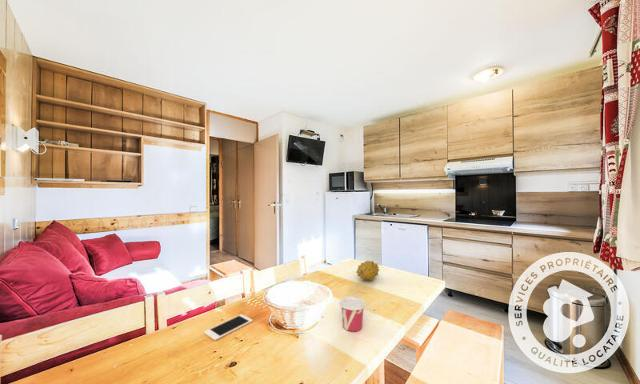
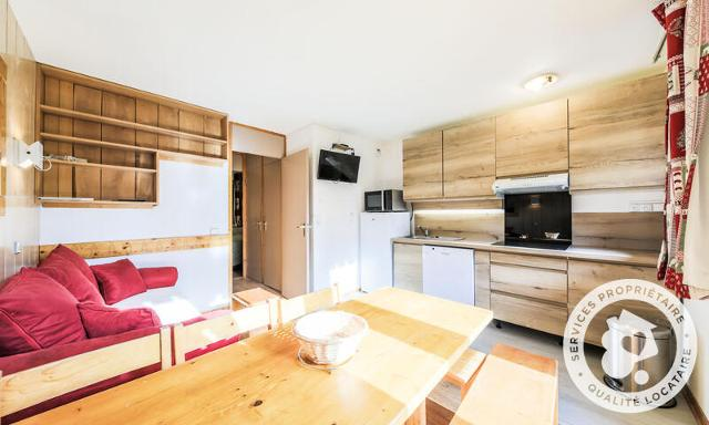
- cell phone [203,313,254,342]
- fruit [355,259,381,282]
- cup [338,295,367,333]
